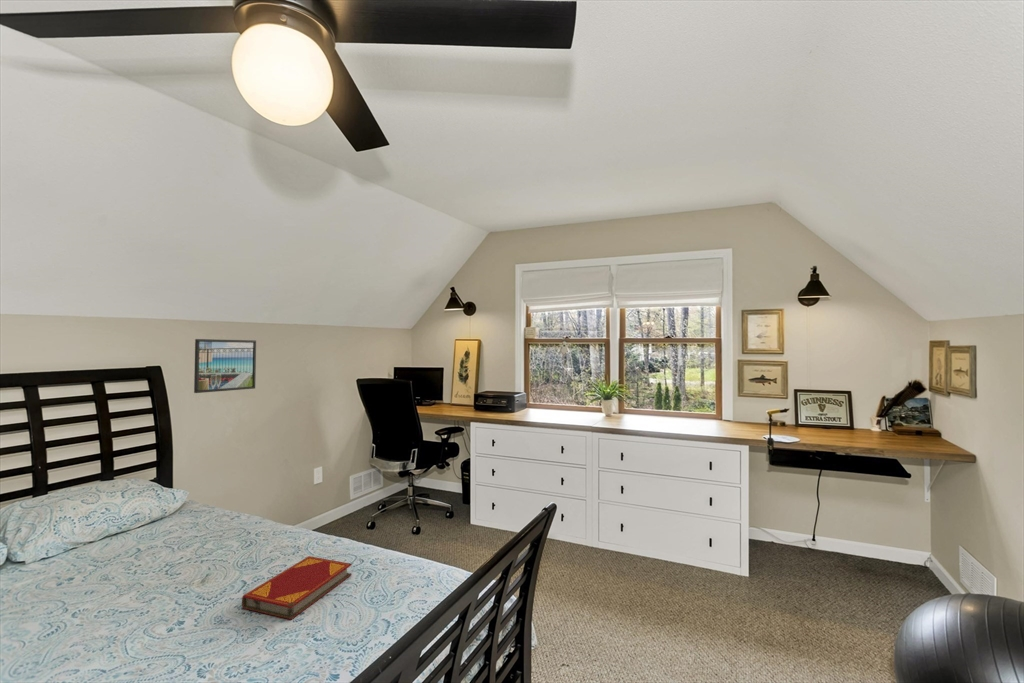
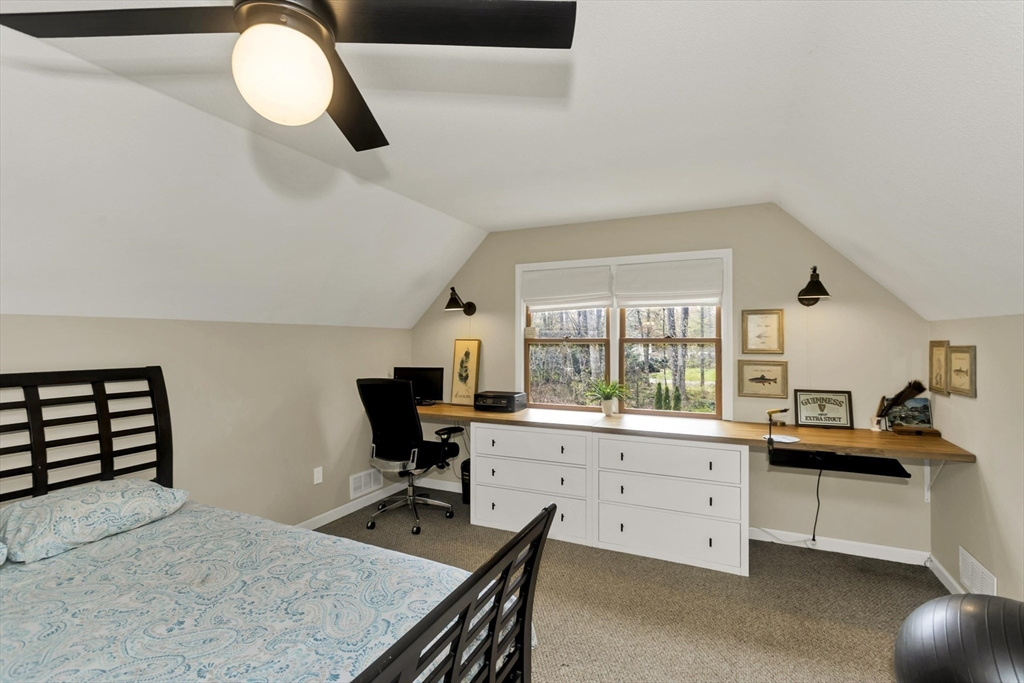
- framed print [193,338,257,394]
- hardback book [241,555,353,621]
